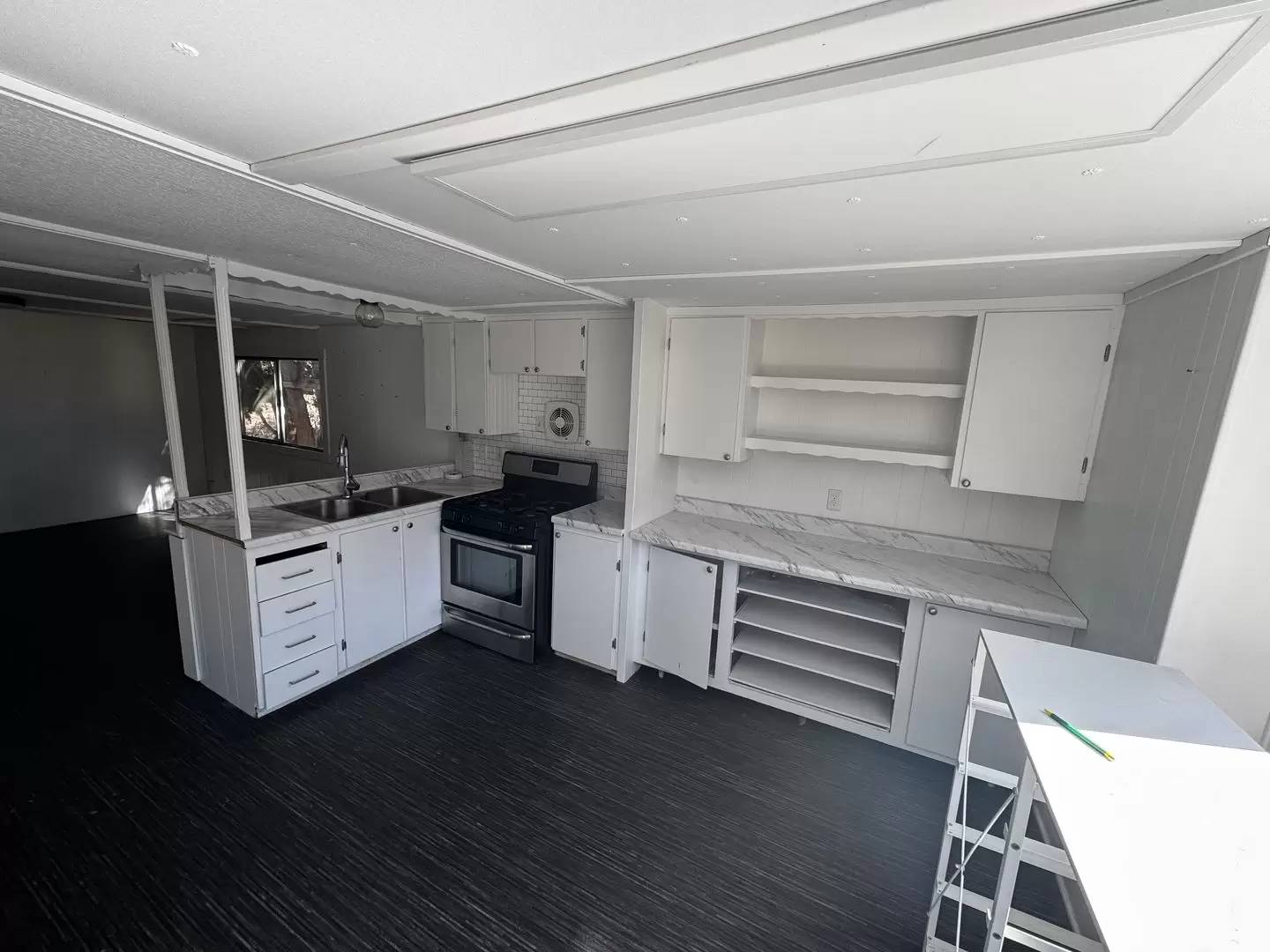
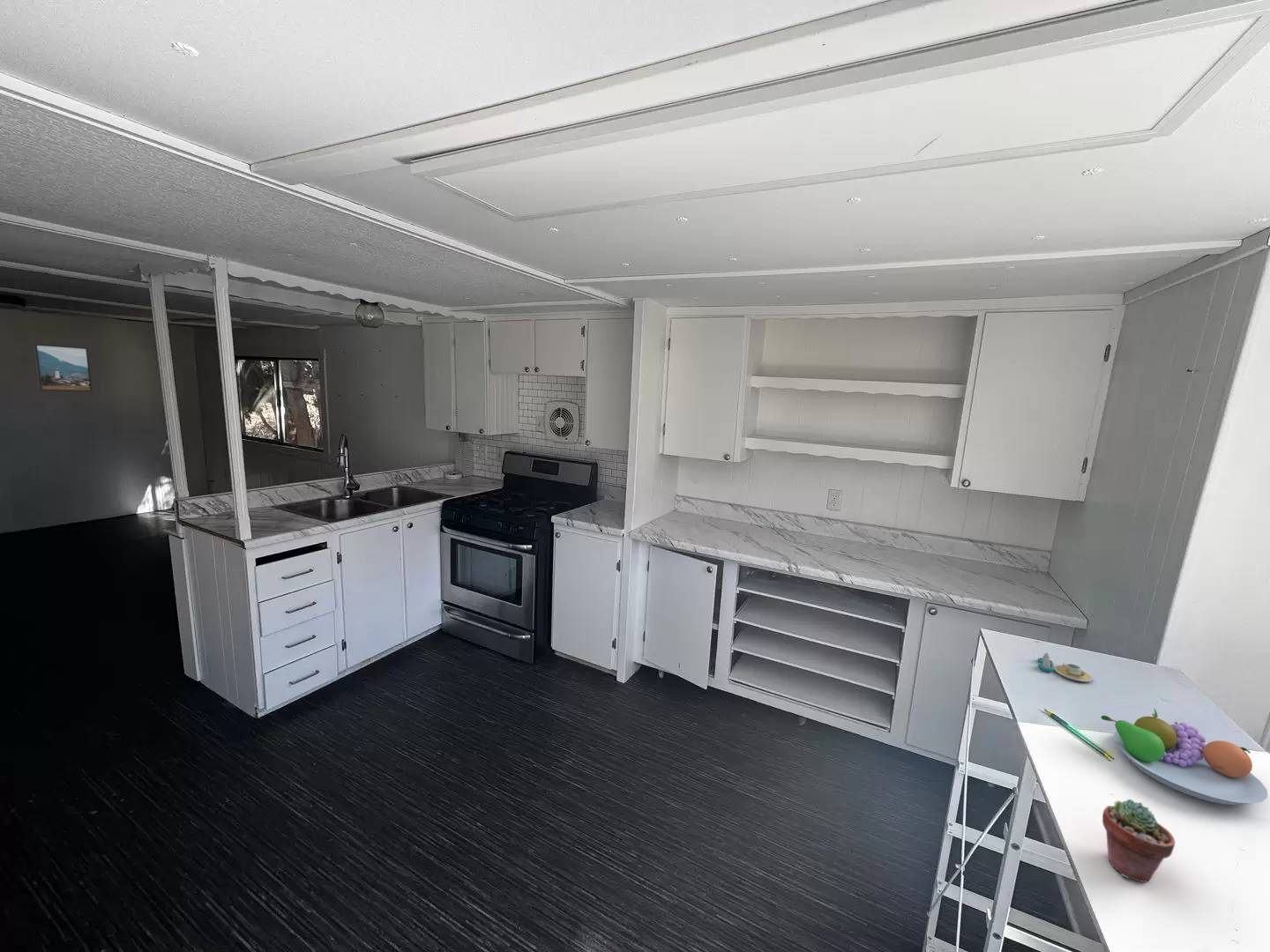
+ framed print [34,343,93,393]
+ fruit bowl [1100,708,1268,806]
+ potted succulent [1102,799,1177,883]
+ salt and pepper shaker set [1037,651,1094,683]
